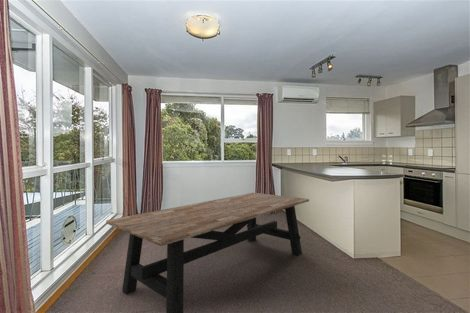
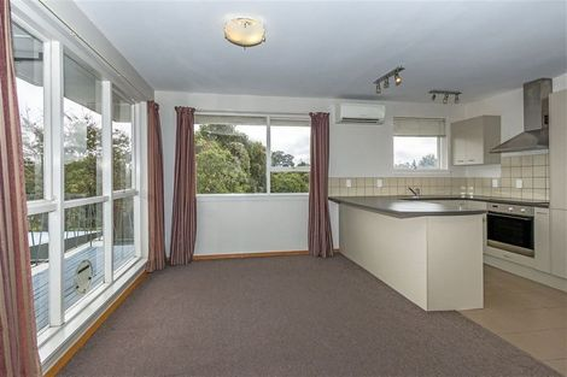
- dining table [105,192,310,313]
